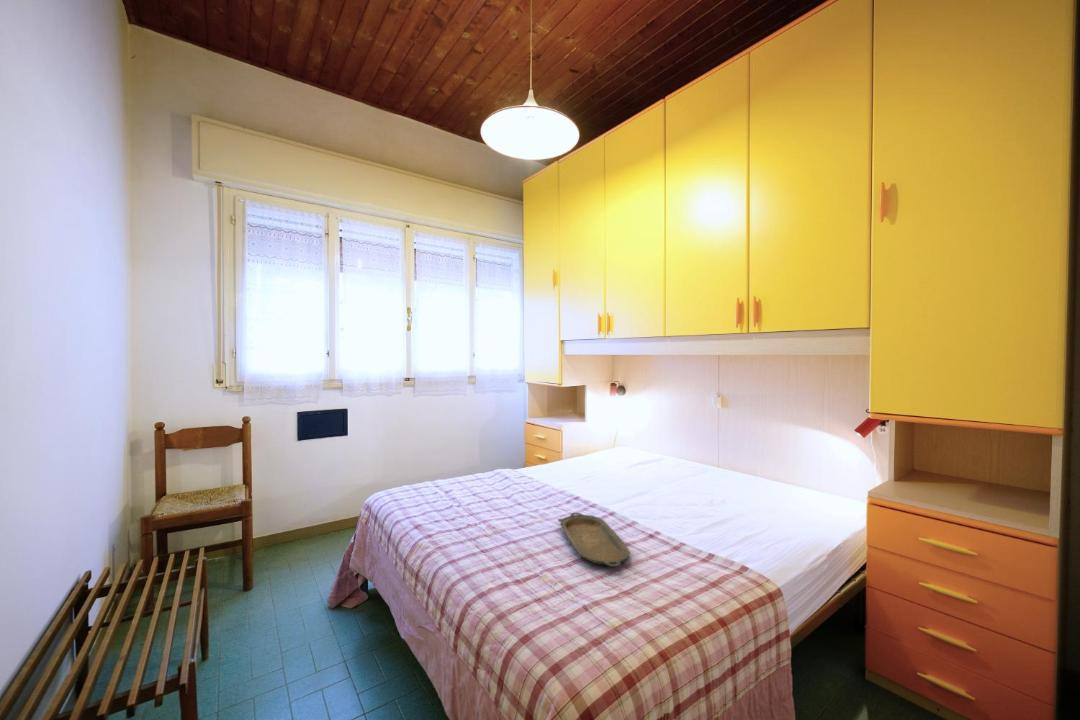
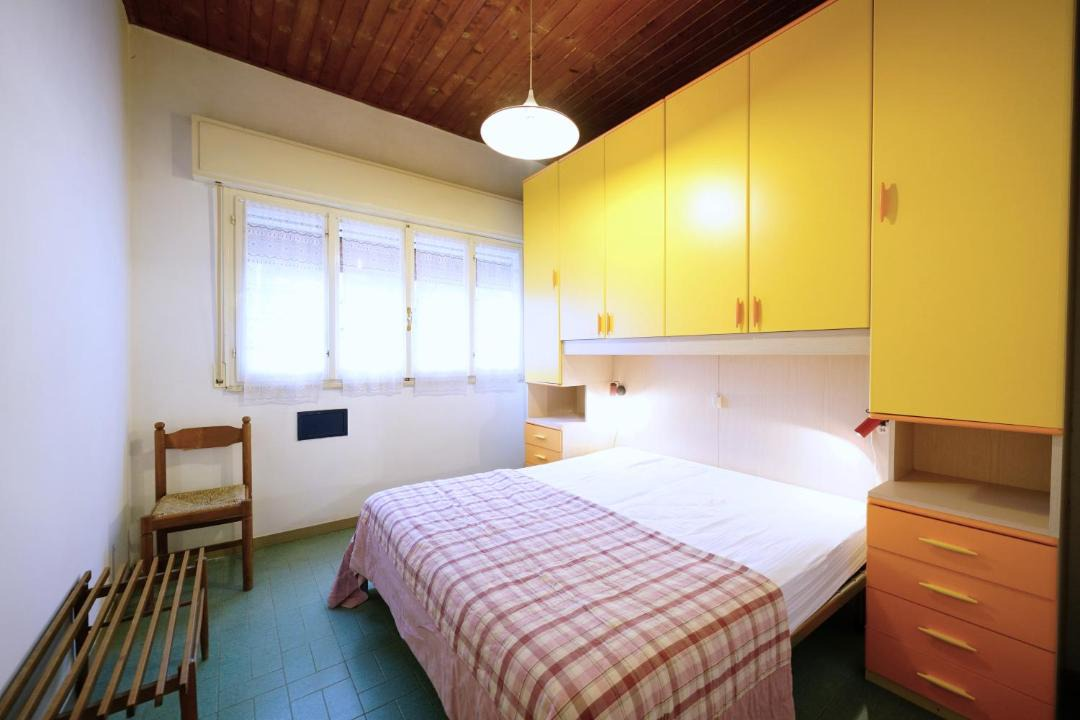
- serving tray [557,512,631,568]
